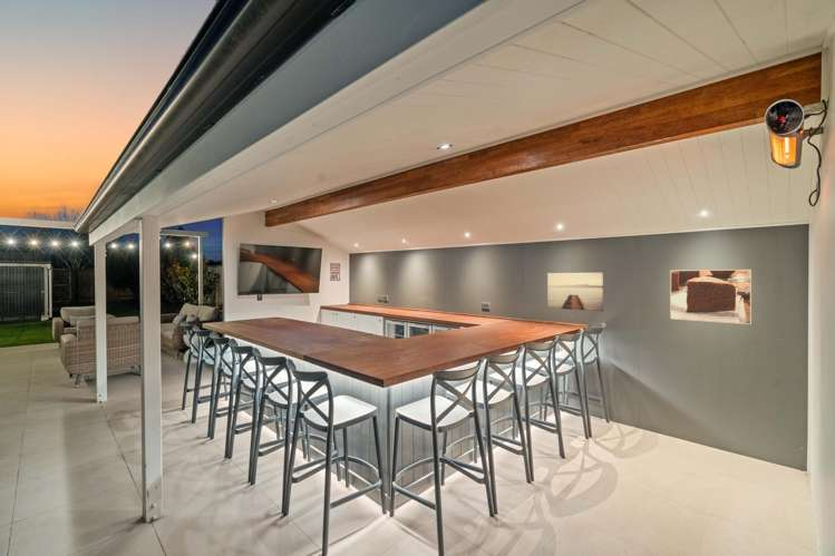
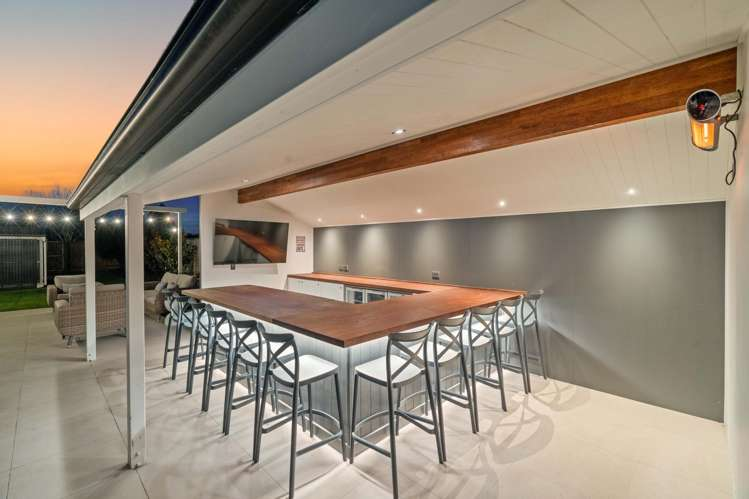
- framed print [669,269,753,325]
- wall art [546,272,604,312]
